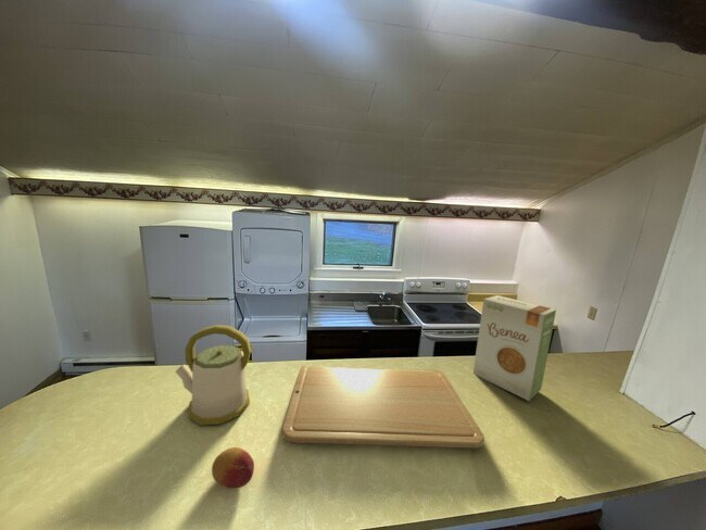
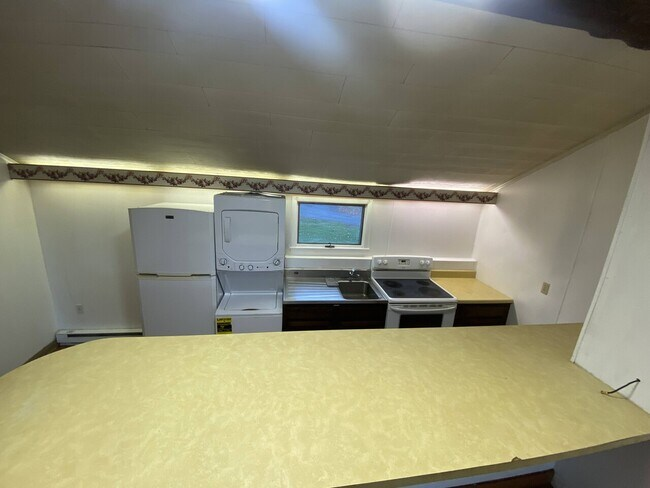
- food box [472,294,557,402]
- chopping board [281,365,486,449]
- kettle [175,324,252,426]
- fruit [211,446,255,490]
